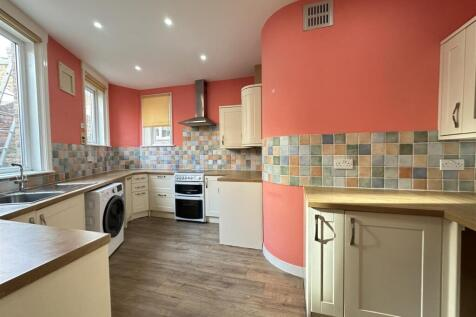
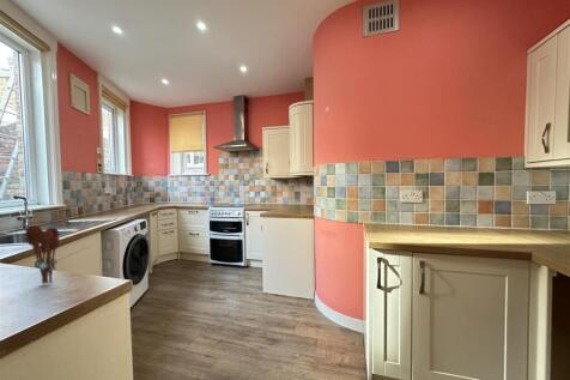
+ utensil holder [24,224,61,285]
